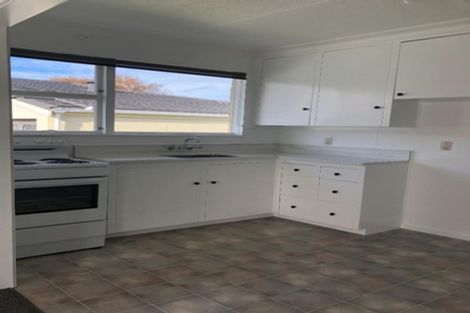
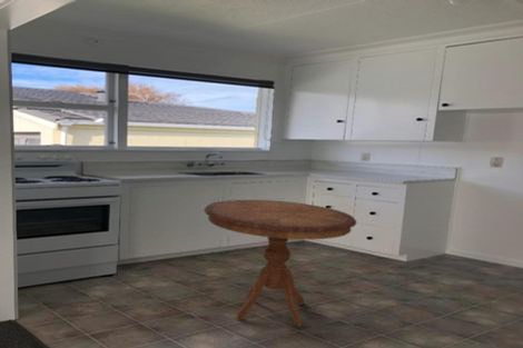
+ round table [204,199,357,328]
